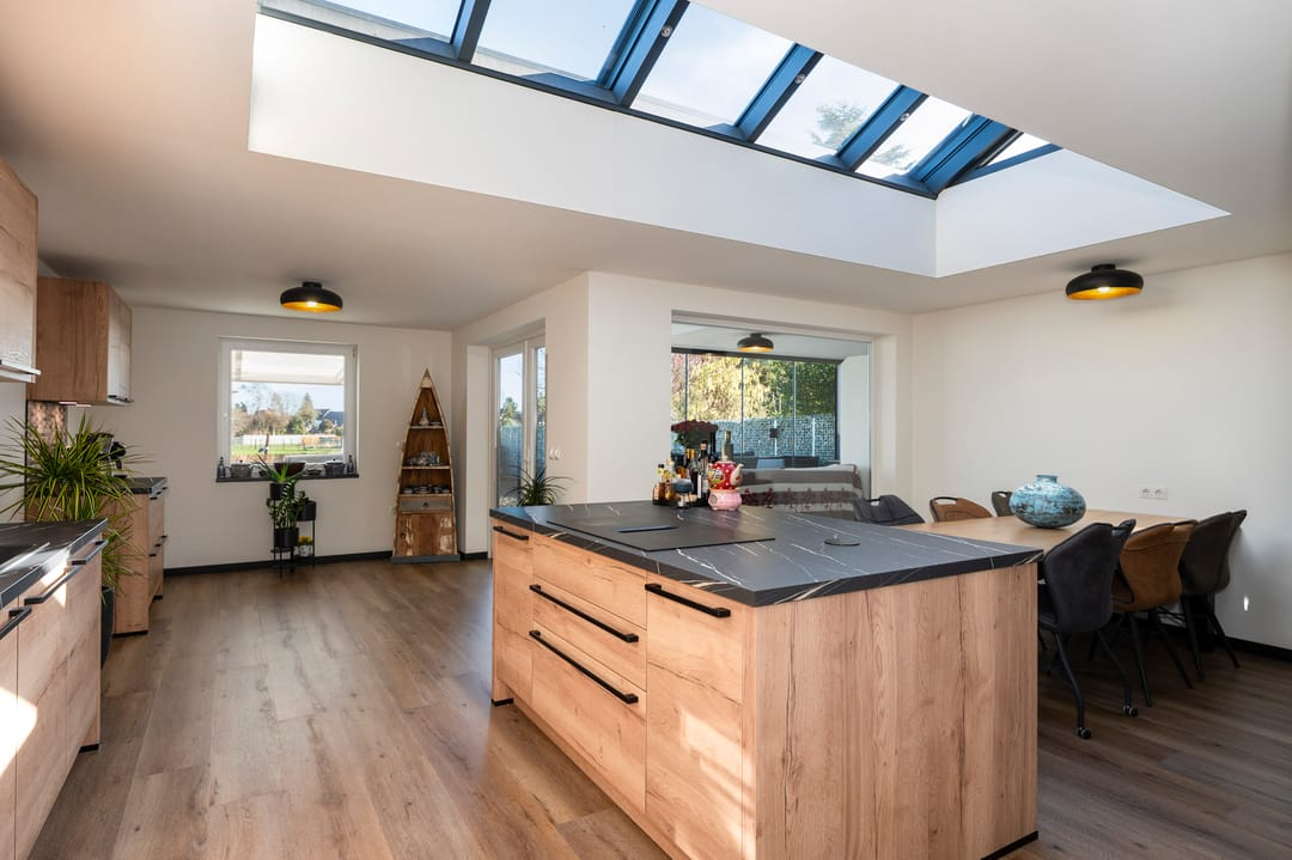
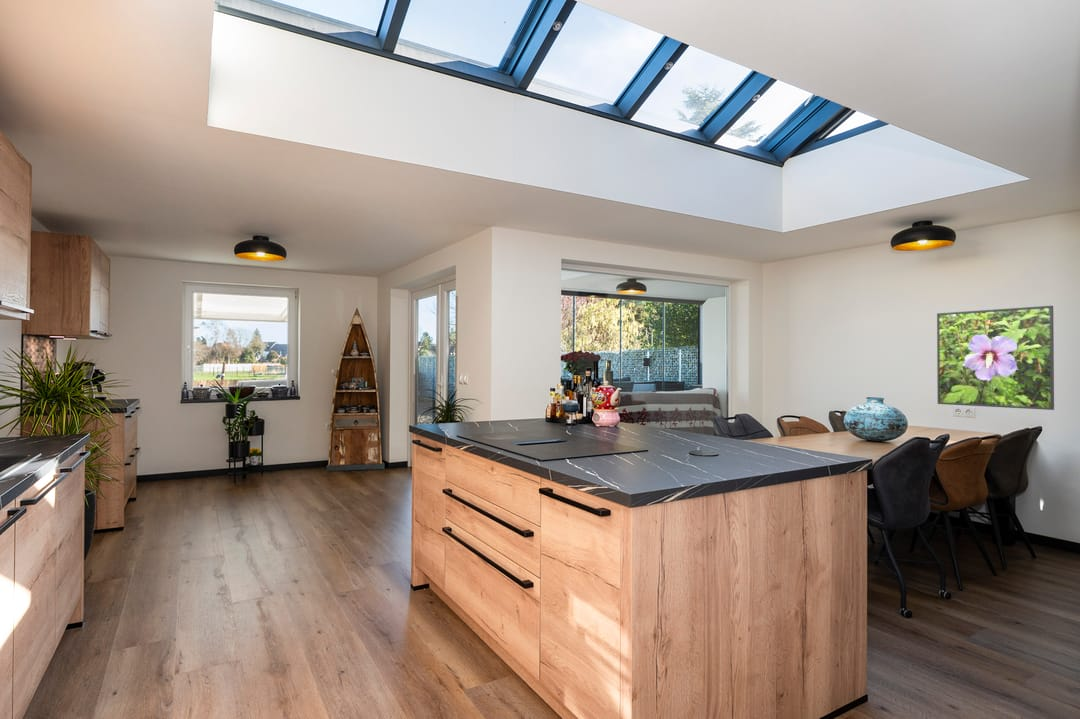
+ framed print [936,305,1055,411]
